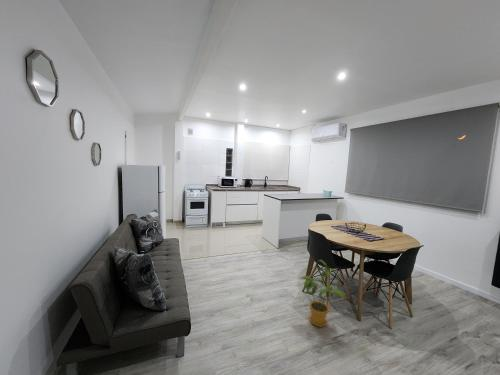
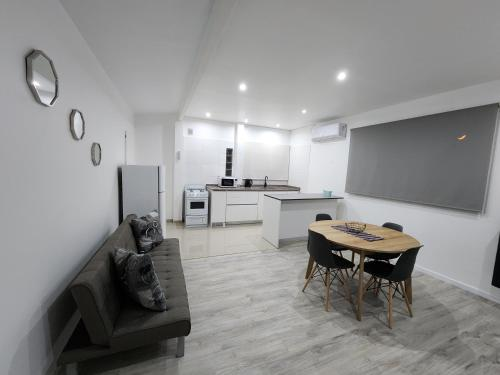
- house plant [299,259,347,328]
